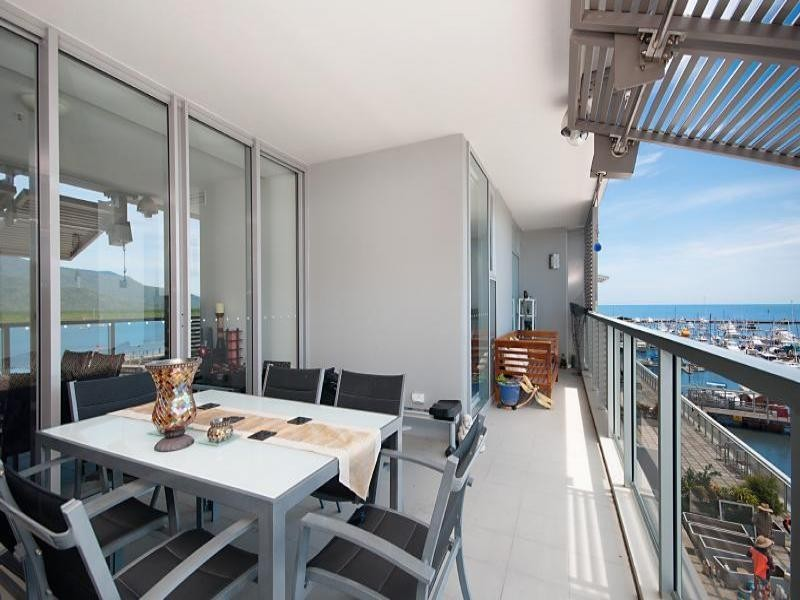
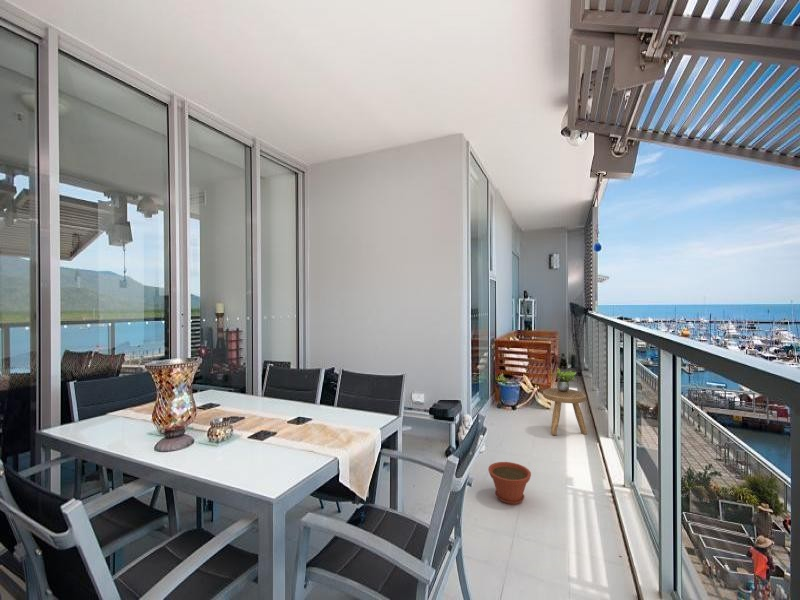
+ potted plant [552,366,577,391]
+ plant pot [487,461,532,505]
+ stool [542,387,588,436]
